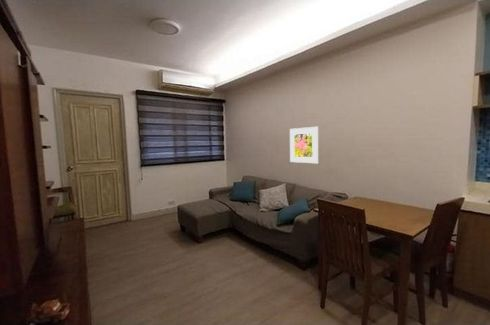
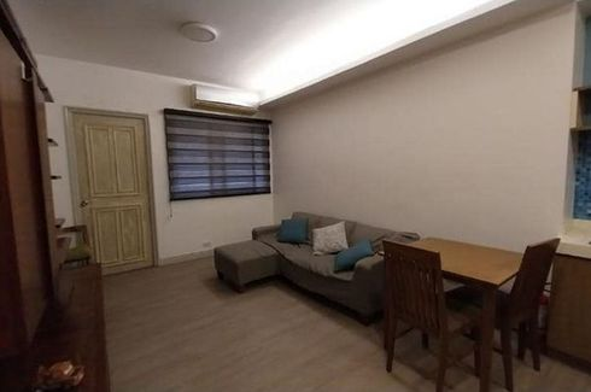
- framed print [289,126,319,164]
